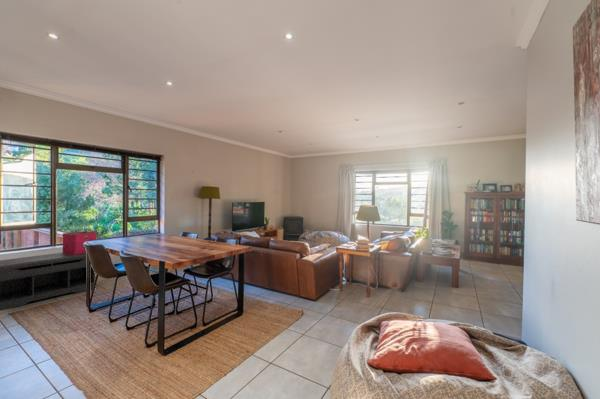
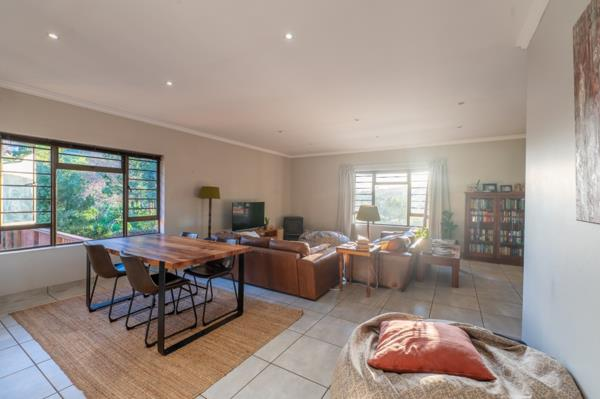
- storage bin [62,230,98,255]
- bench [0,252,96,311]
